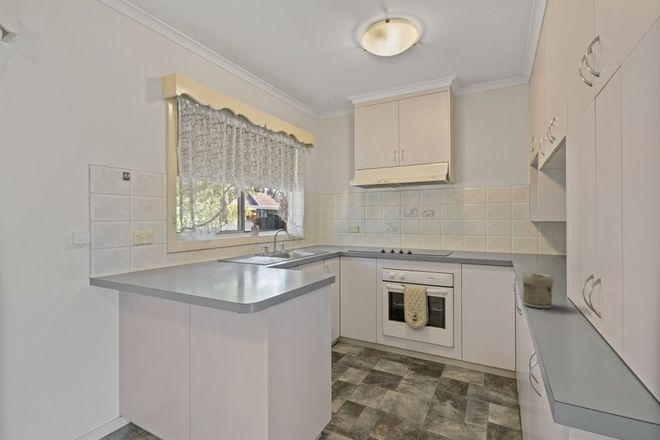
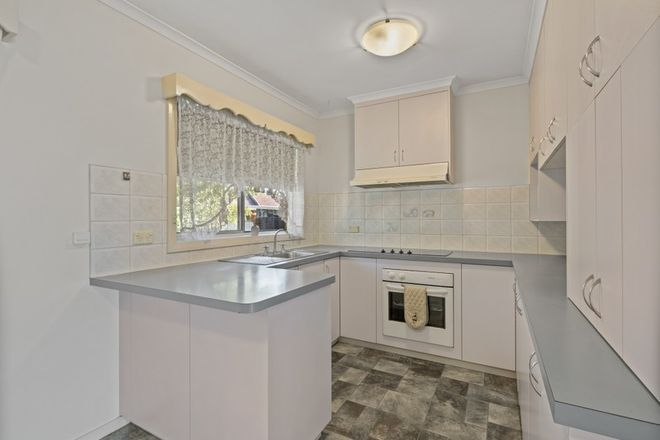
- jar [521,272,554,309]
